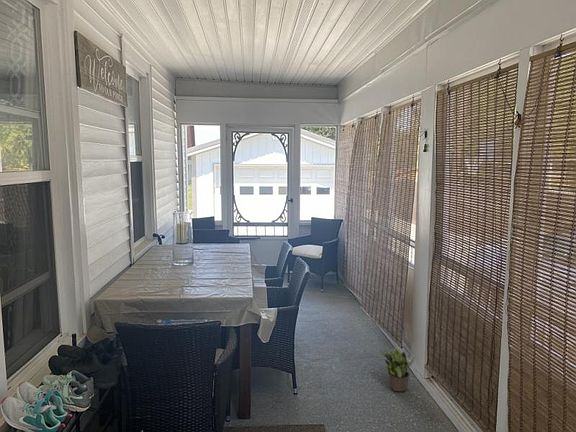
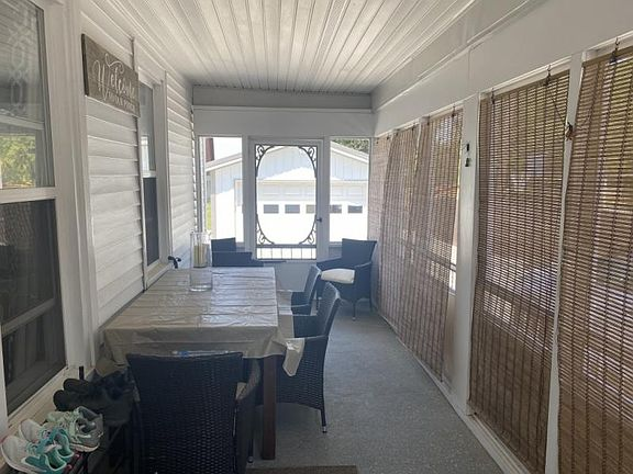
- potted plant [380,347,415,393]
